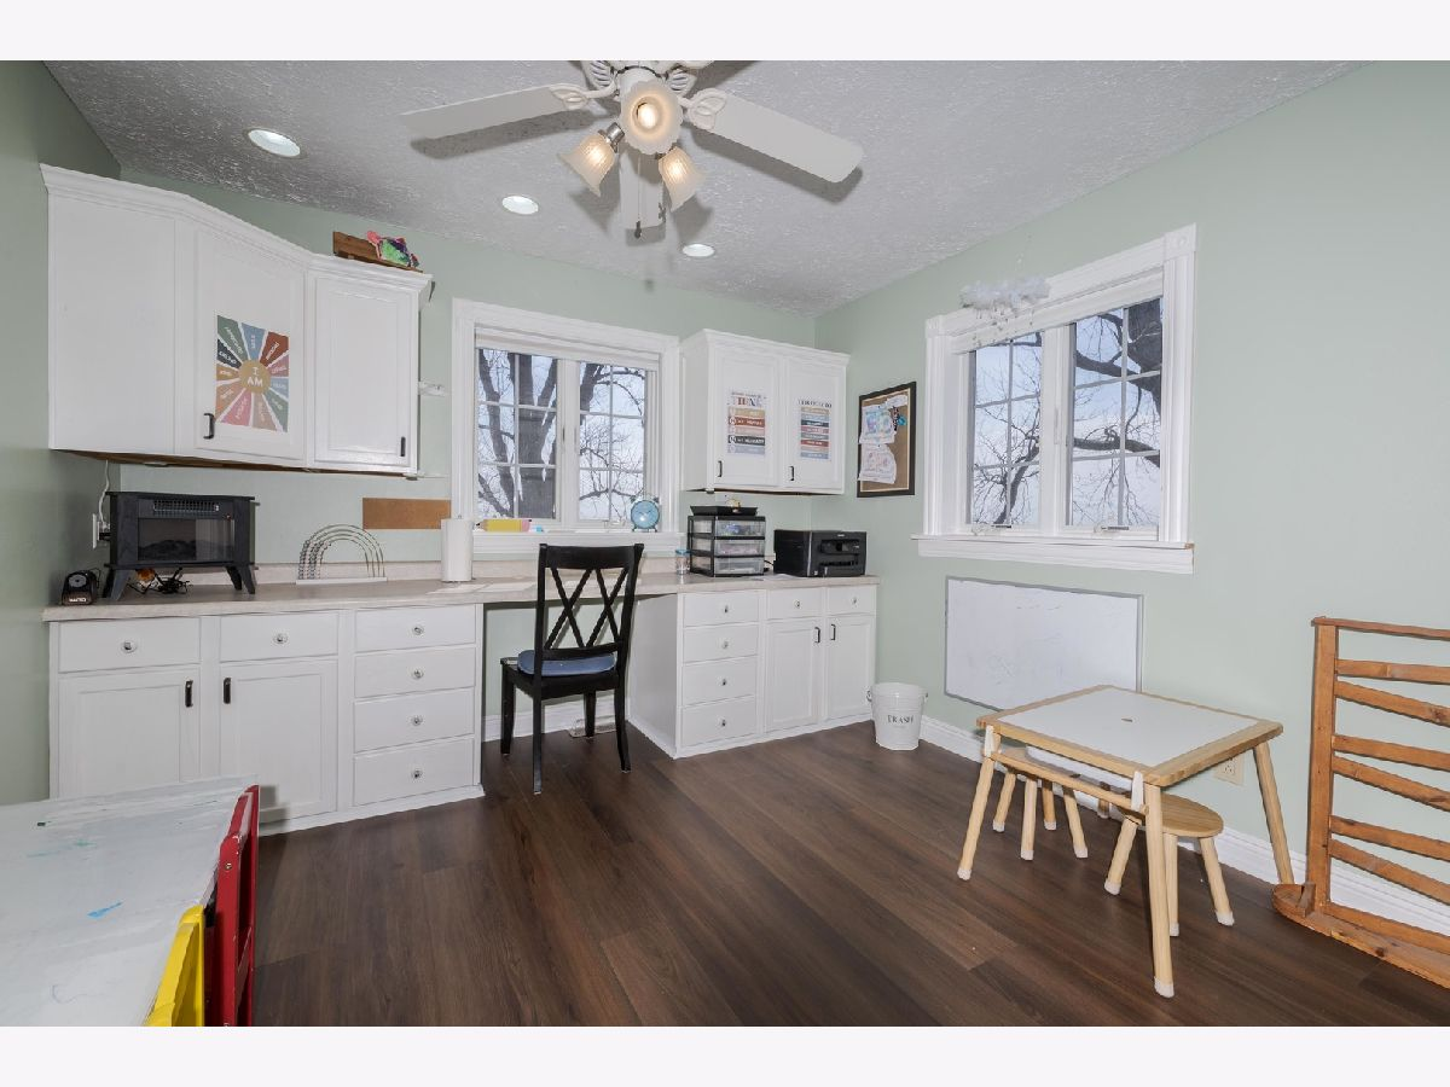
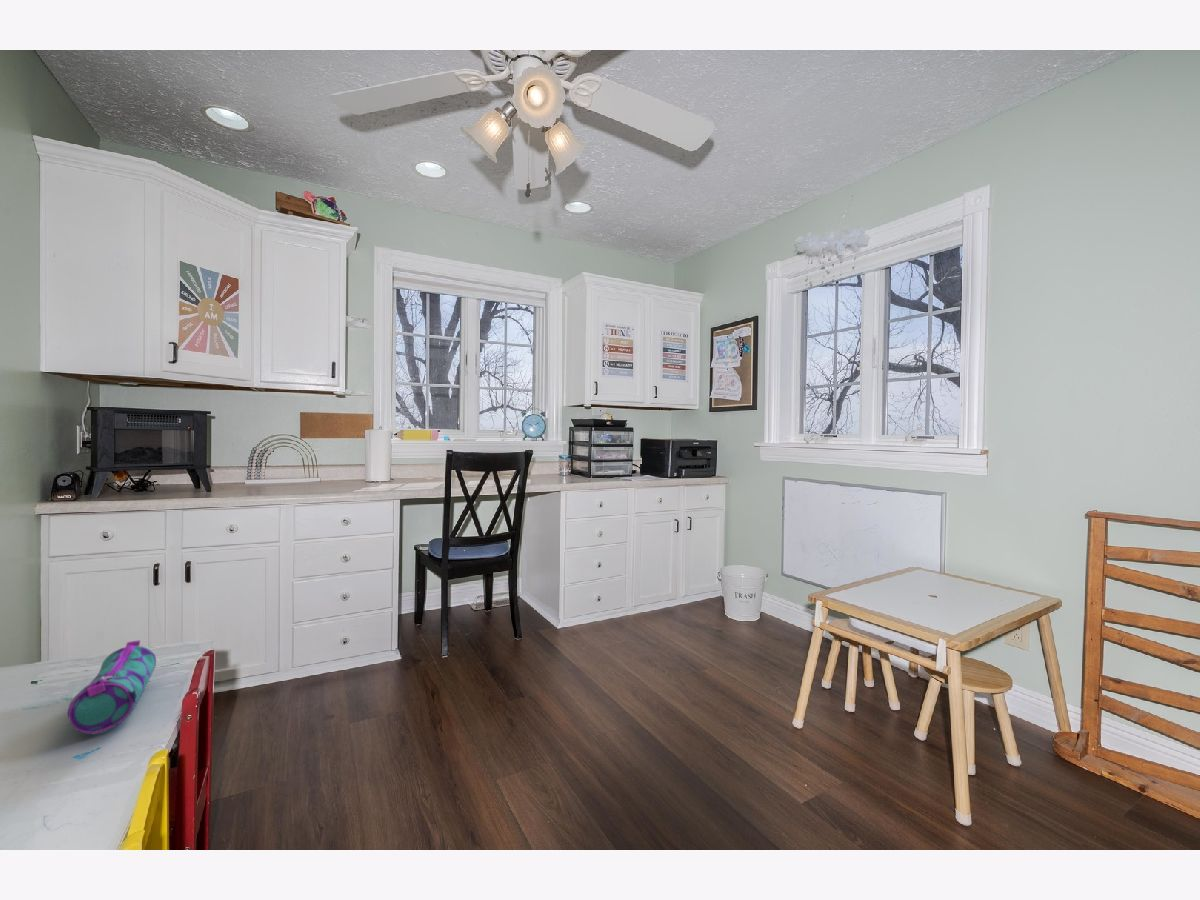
+ pencil case [67,639,157,735]
